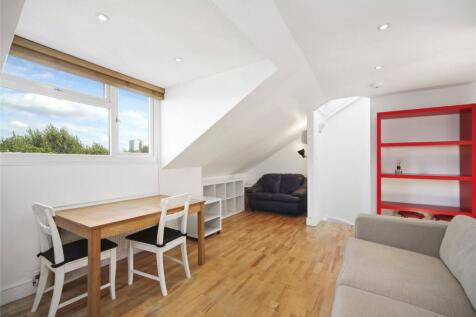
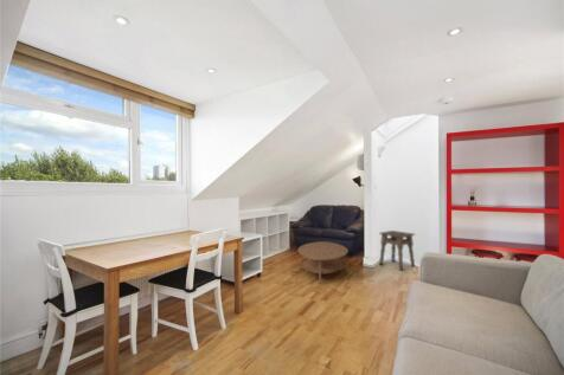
+ side table [378,229,416,272]
+ coffee table [297,240,350,285]
